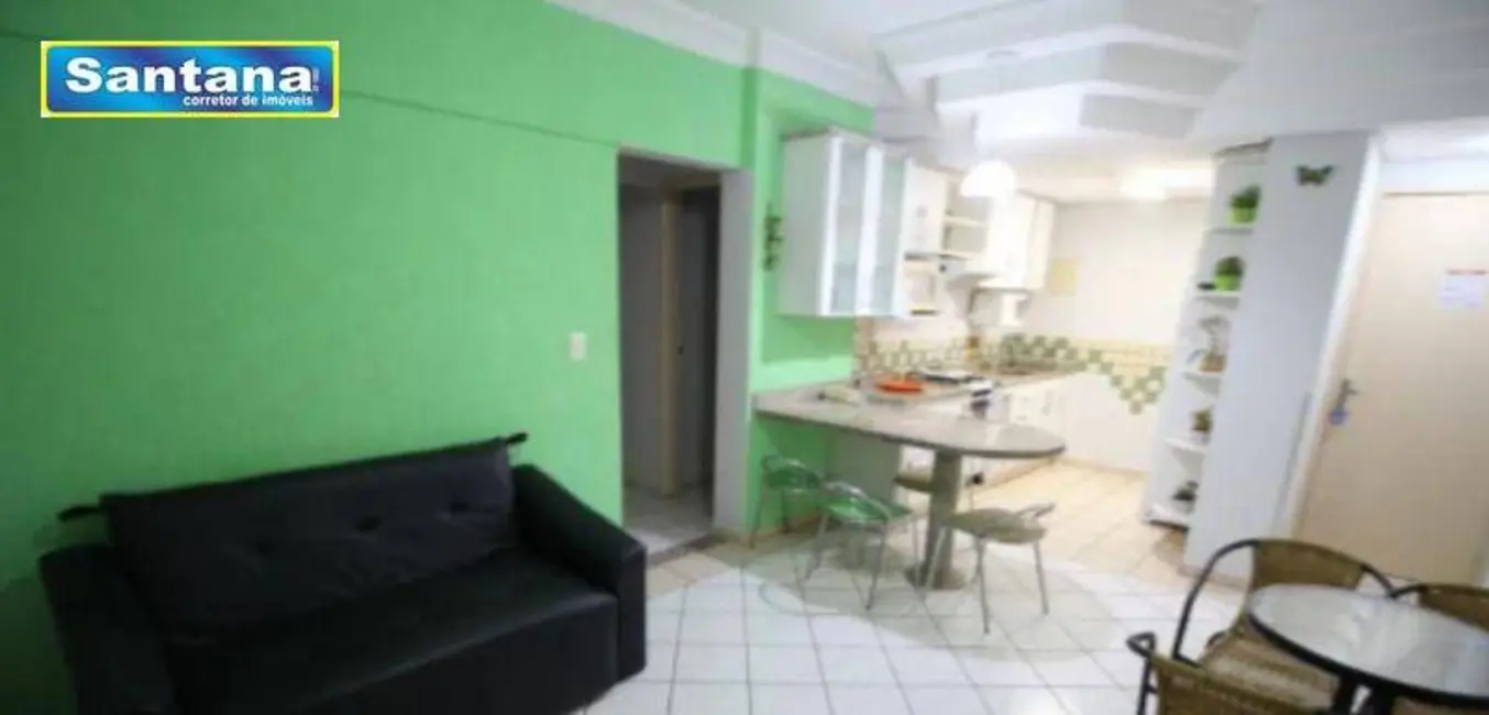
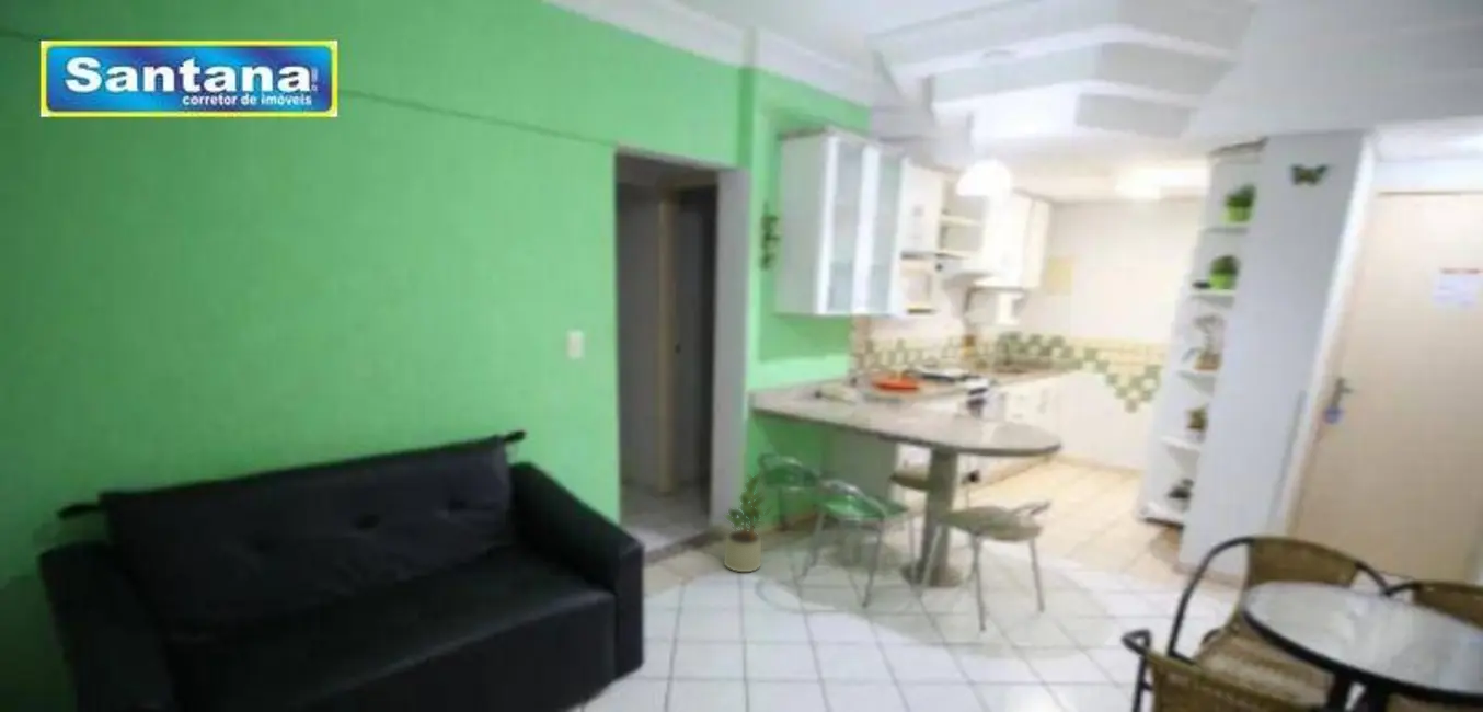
+ potted plant [723,472,773,573]
